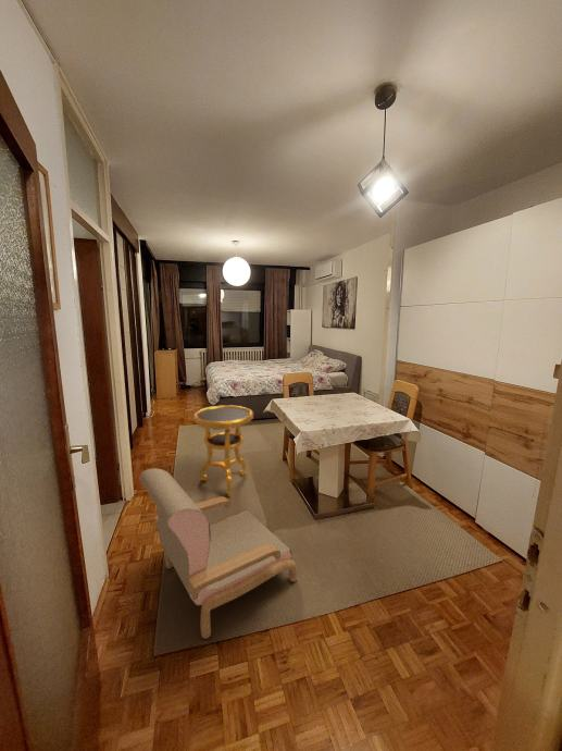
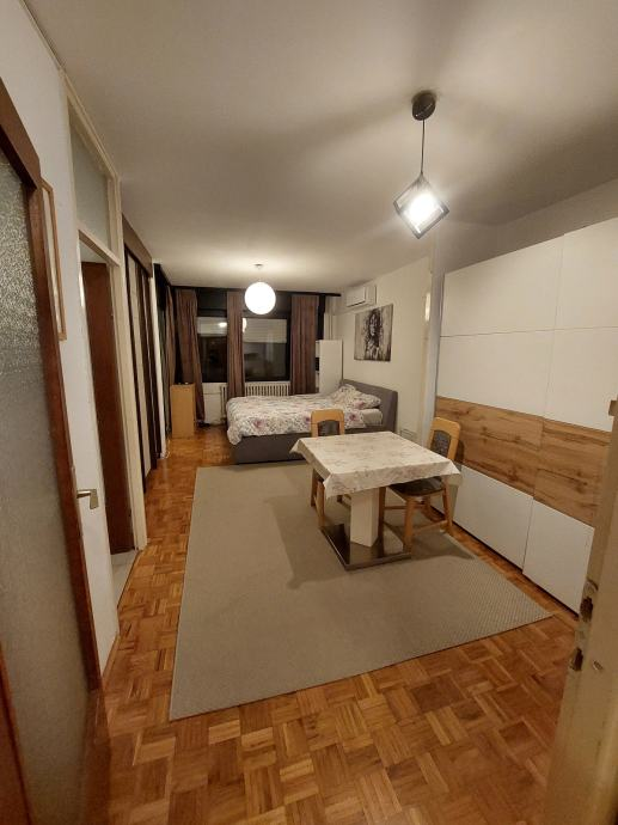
- side table [192,404,254,498]
- armchair [138,467,298,640]
